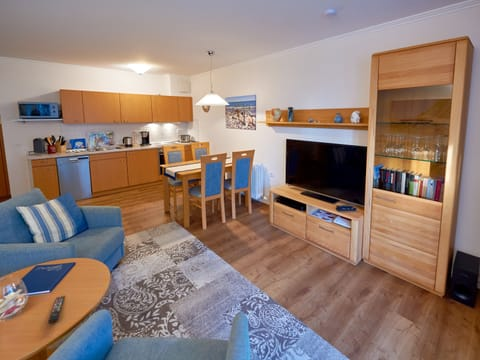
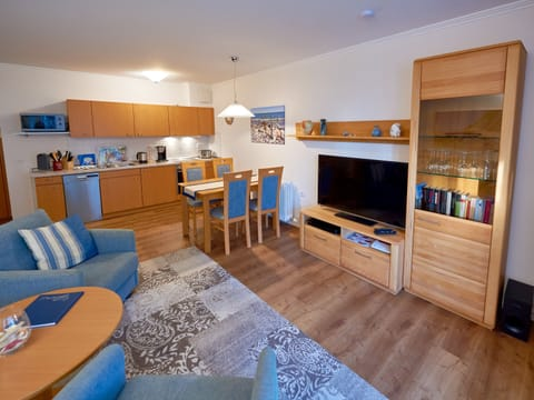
- remote control [47,295,66,324]
